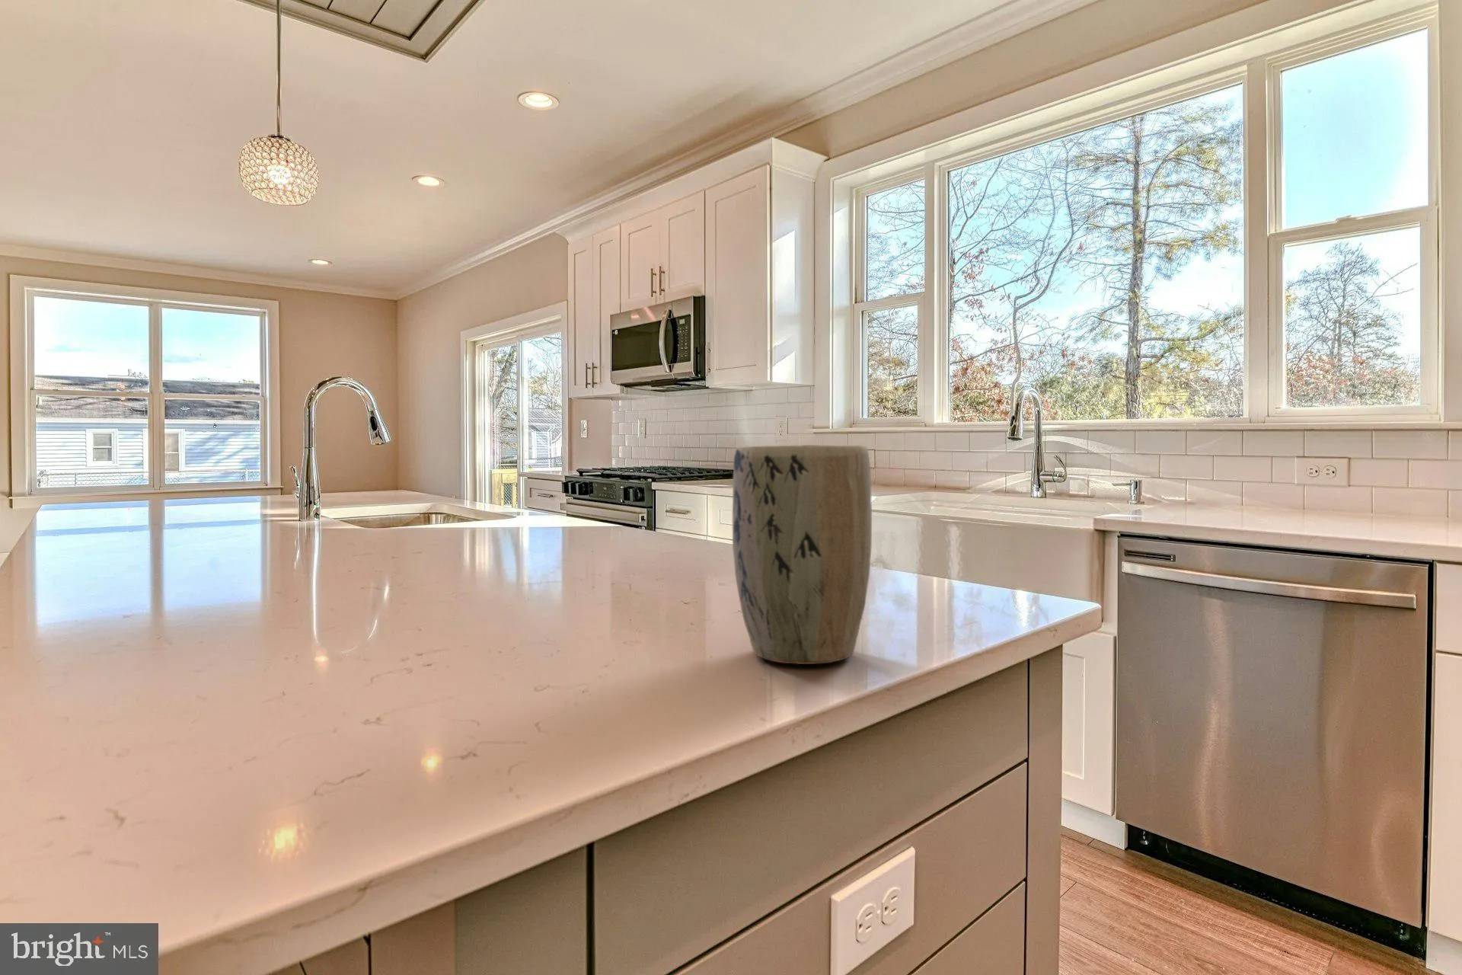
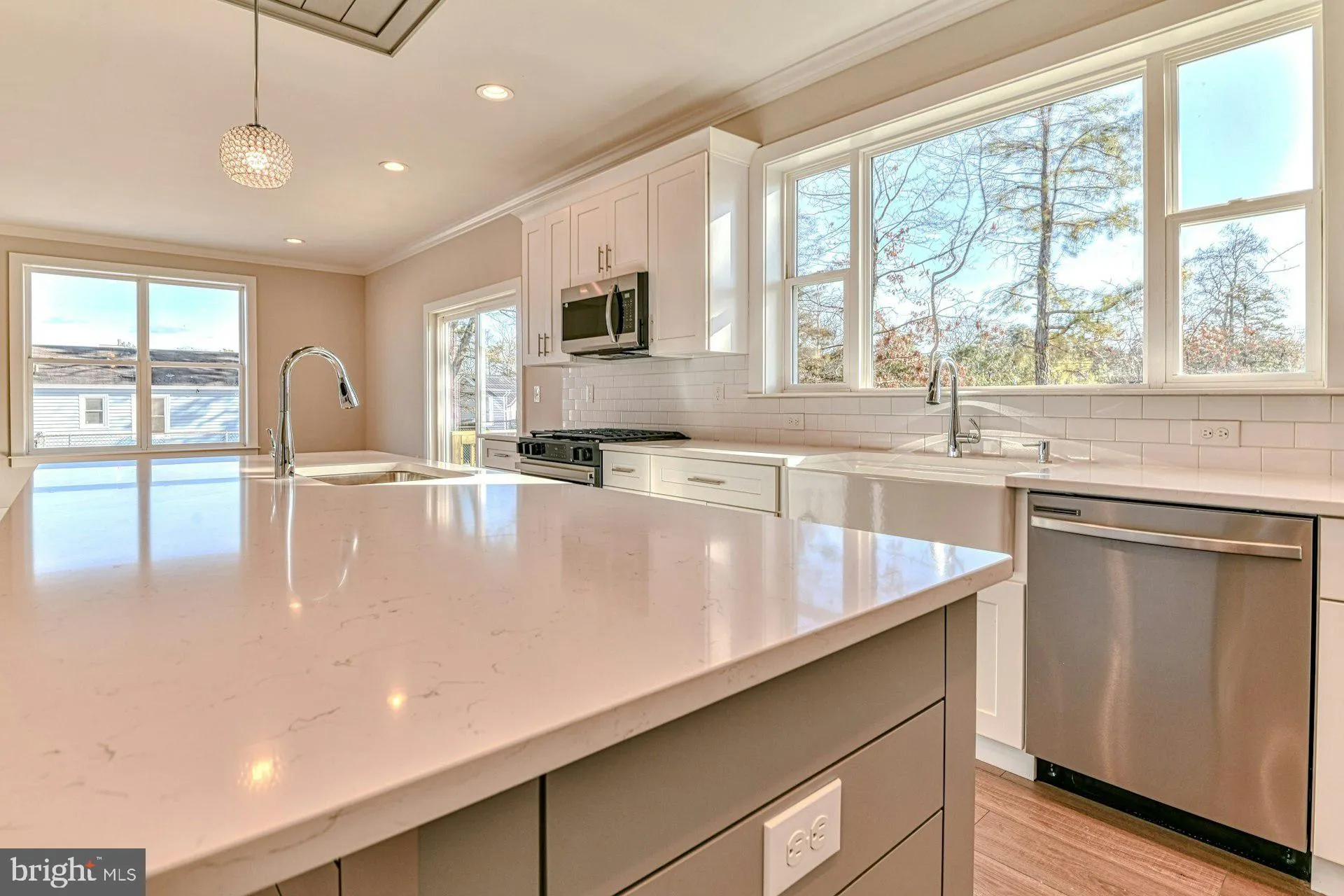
- plant pot [732,444,872,665]
